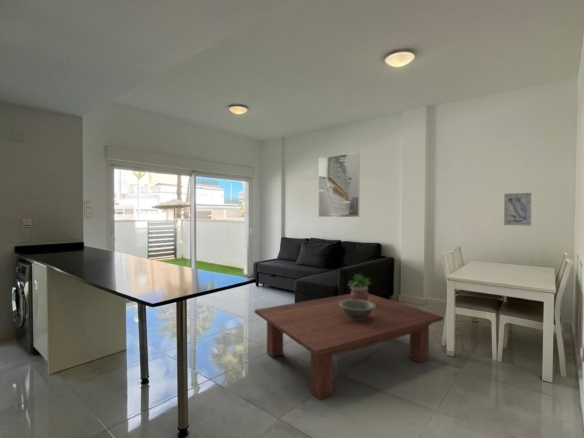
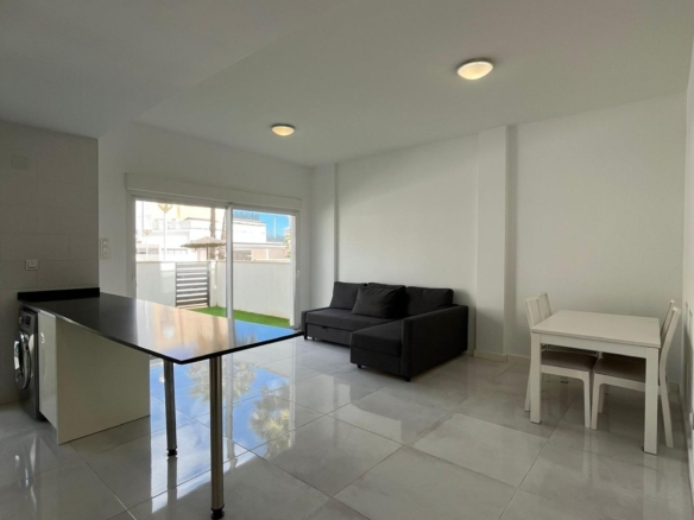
- decorative bowl [339,299,376,320]
- coffee table [254,293,444,401]
- wall art [503,192,532,227]
- potted plant [347,272,373,301]
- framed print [317,152,361,218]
